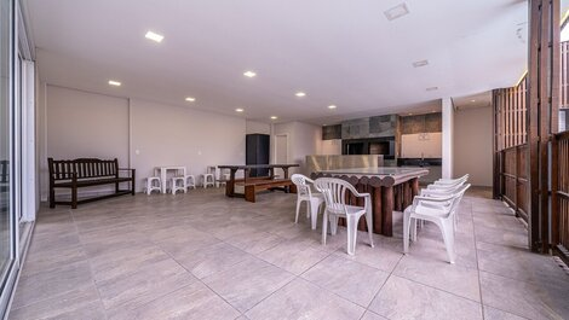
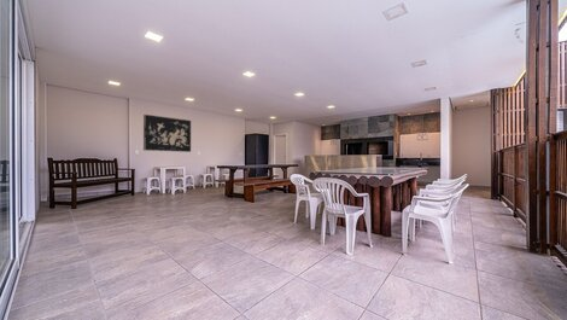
+ decorative wall panel [142,114,192,153]
